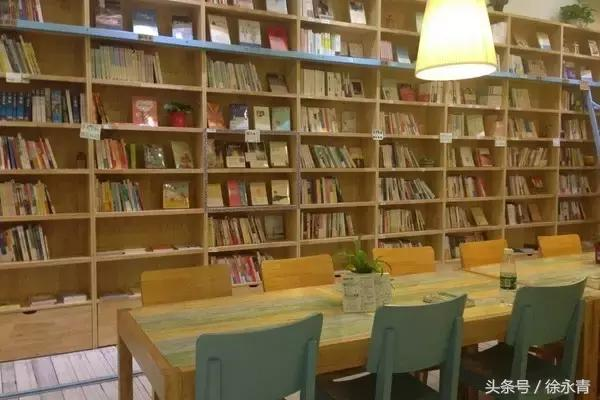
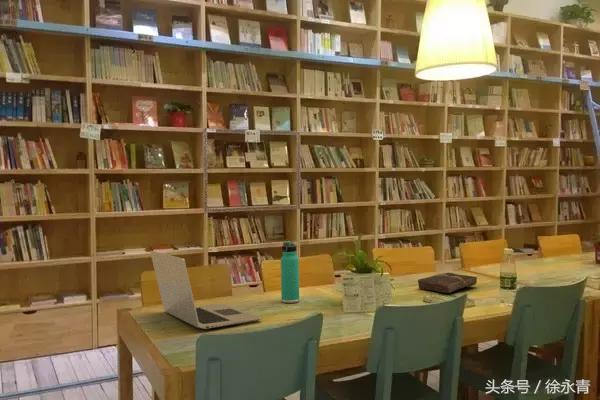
+ thermos bottle [280,240,300,304]
+ book [417,272,478,294]
+ laptop [150,250,263,330]
